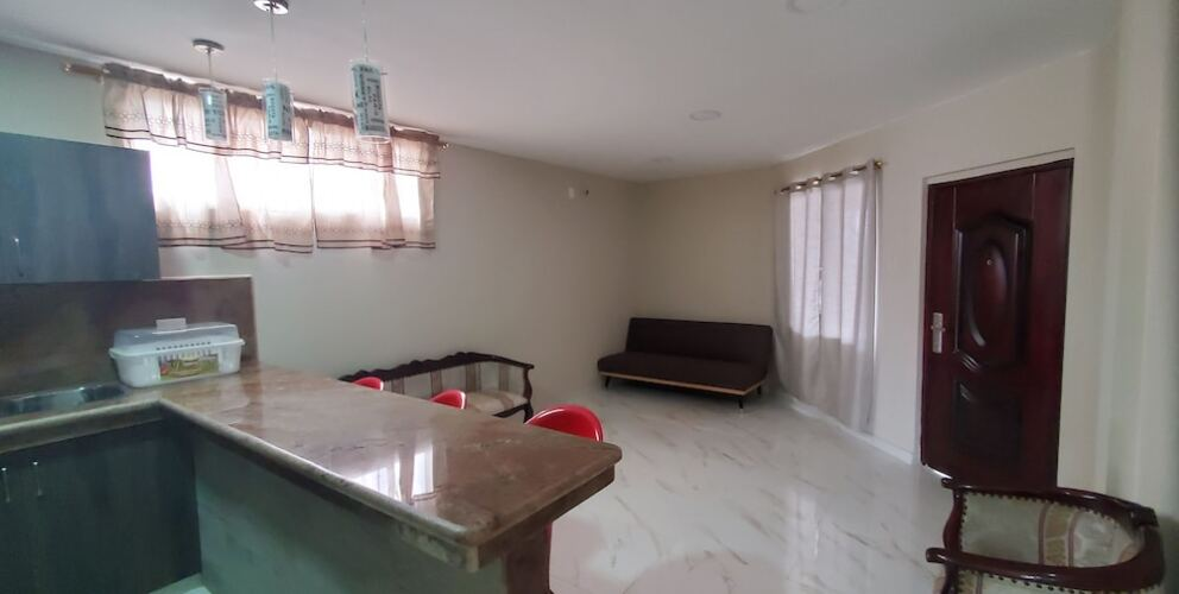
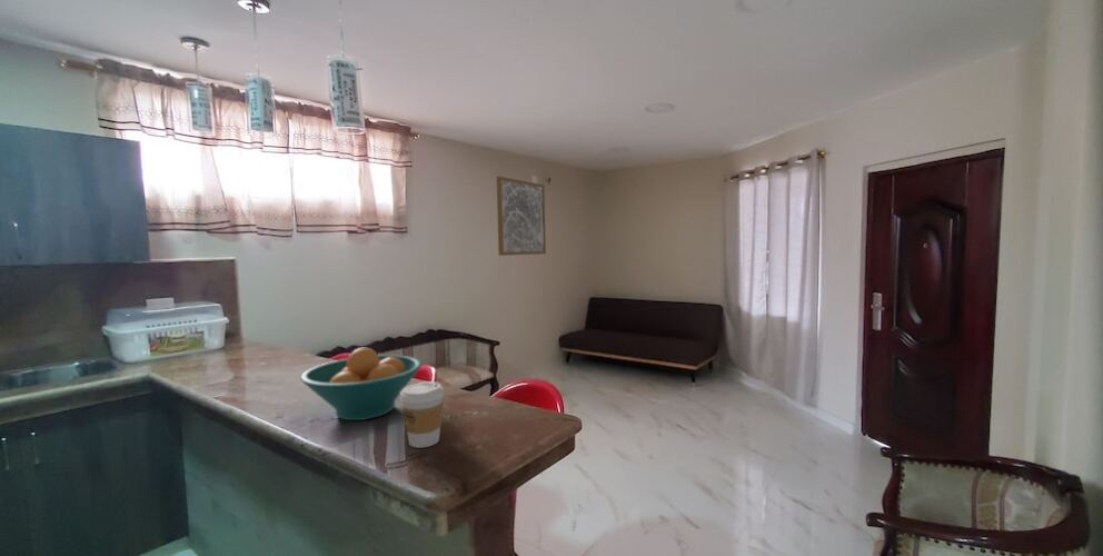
+ fruit bowl [299,347,424,421]
+ wall art [496,176,547,257]
+ coffee cup [399,380,445,449]
